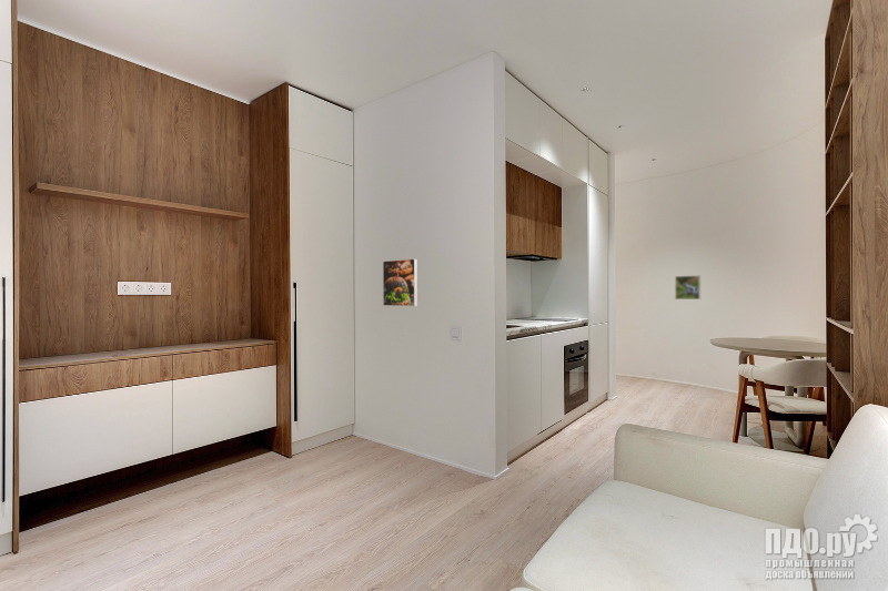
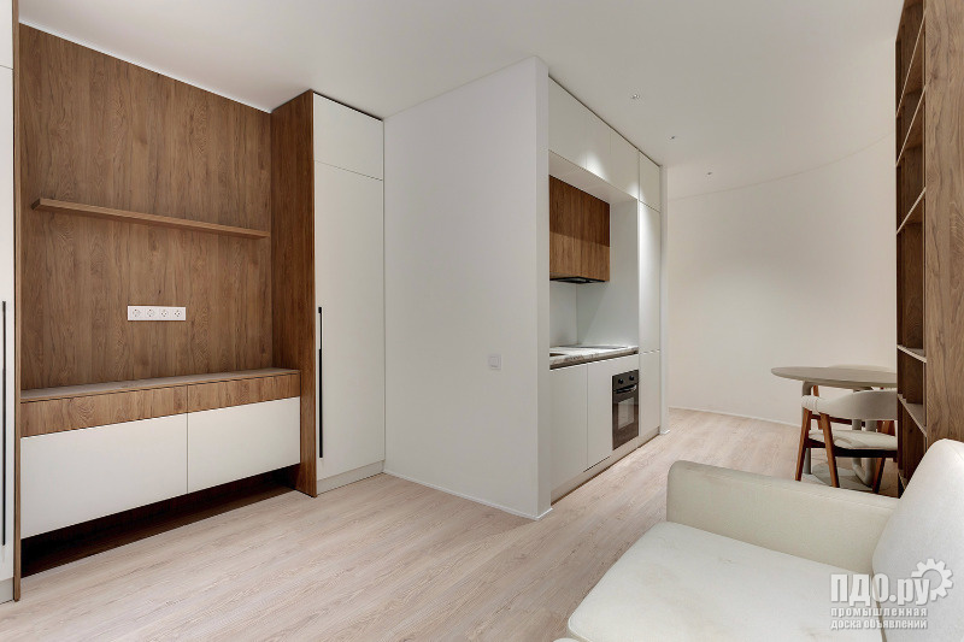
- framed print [382,257,418,307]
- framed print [674,274,702,300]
